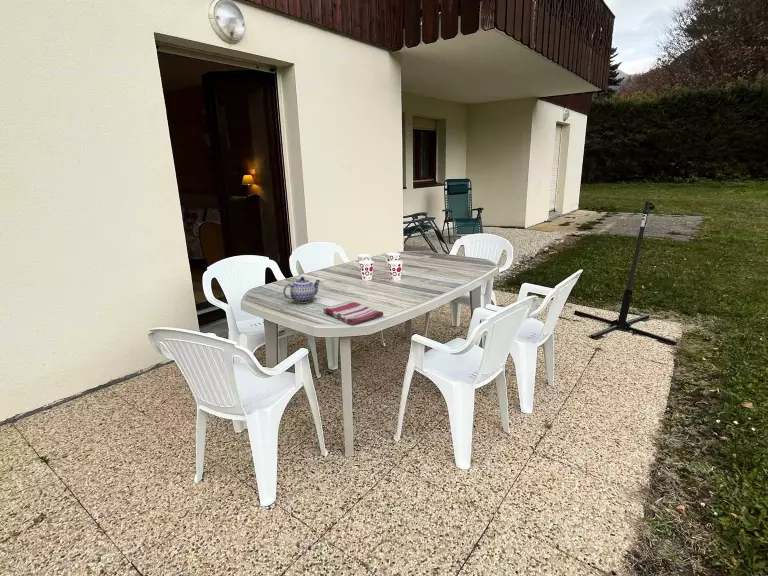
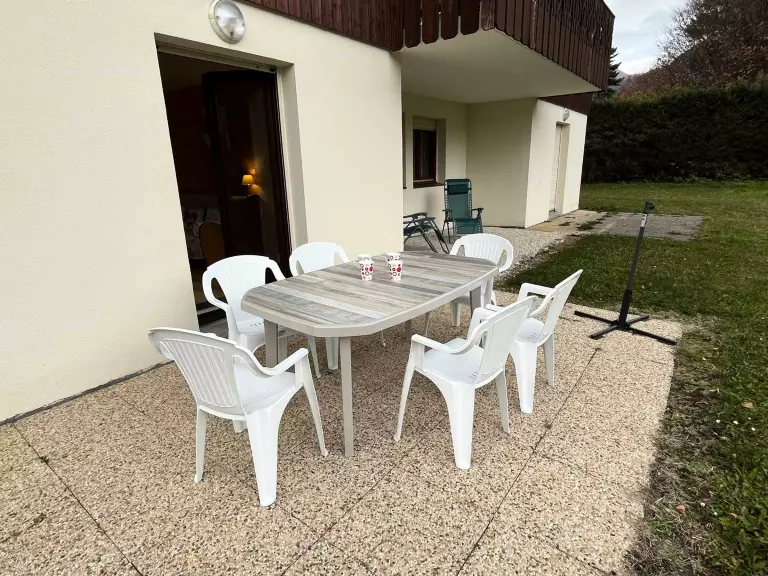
- teapot [282,276,321,304]
- dish towel [322,300,384,326]
